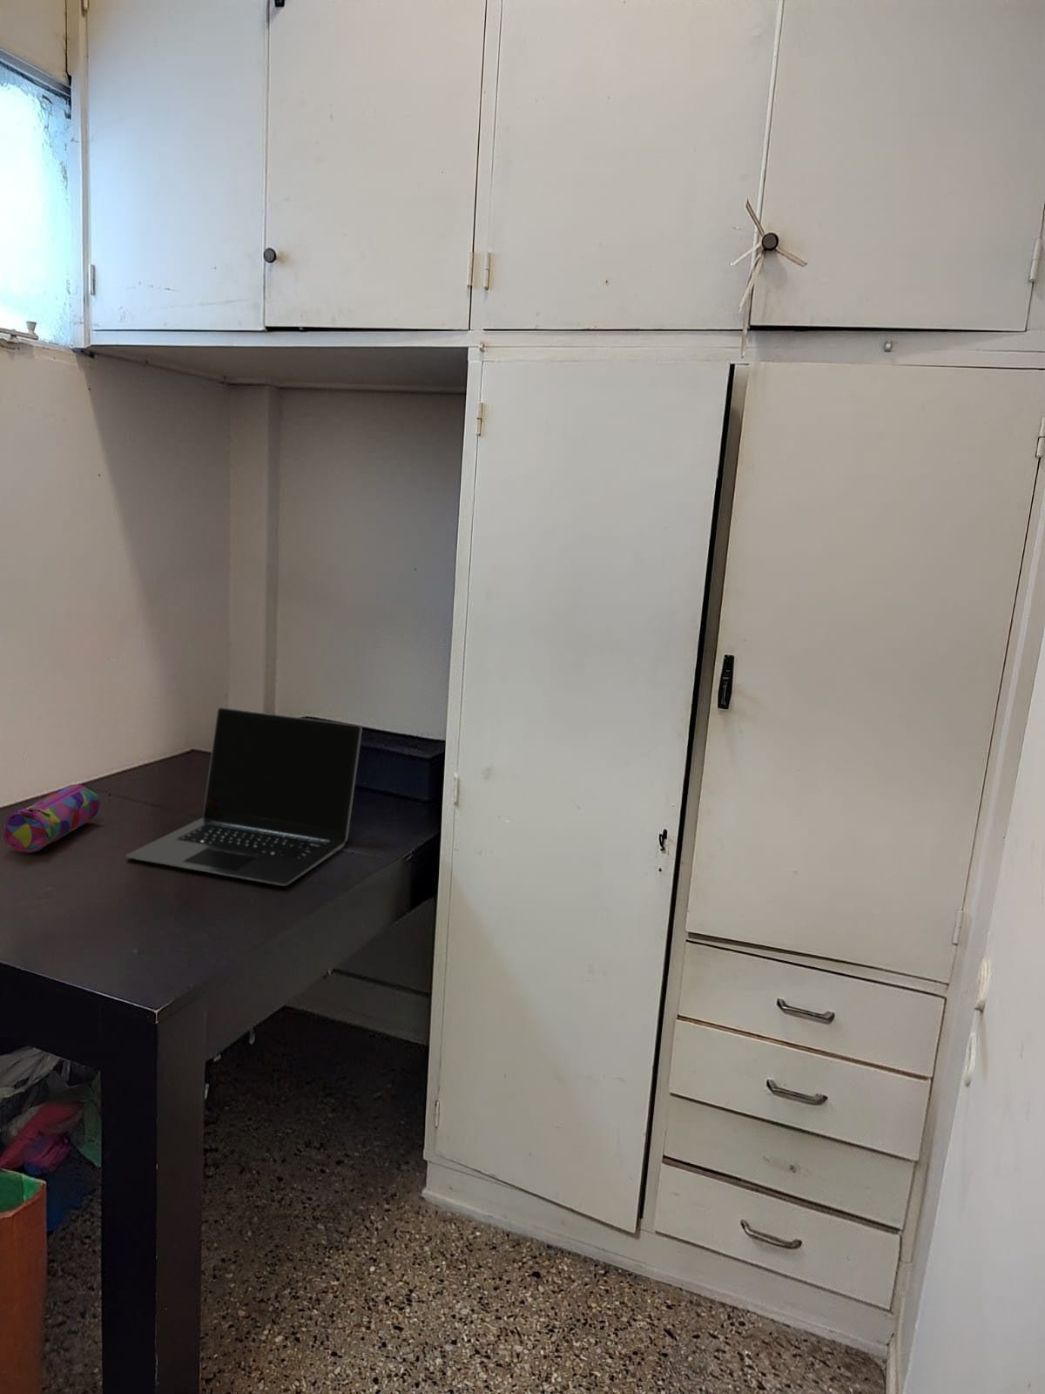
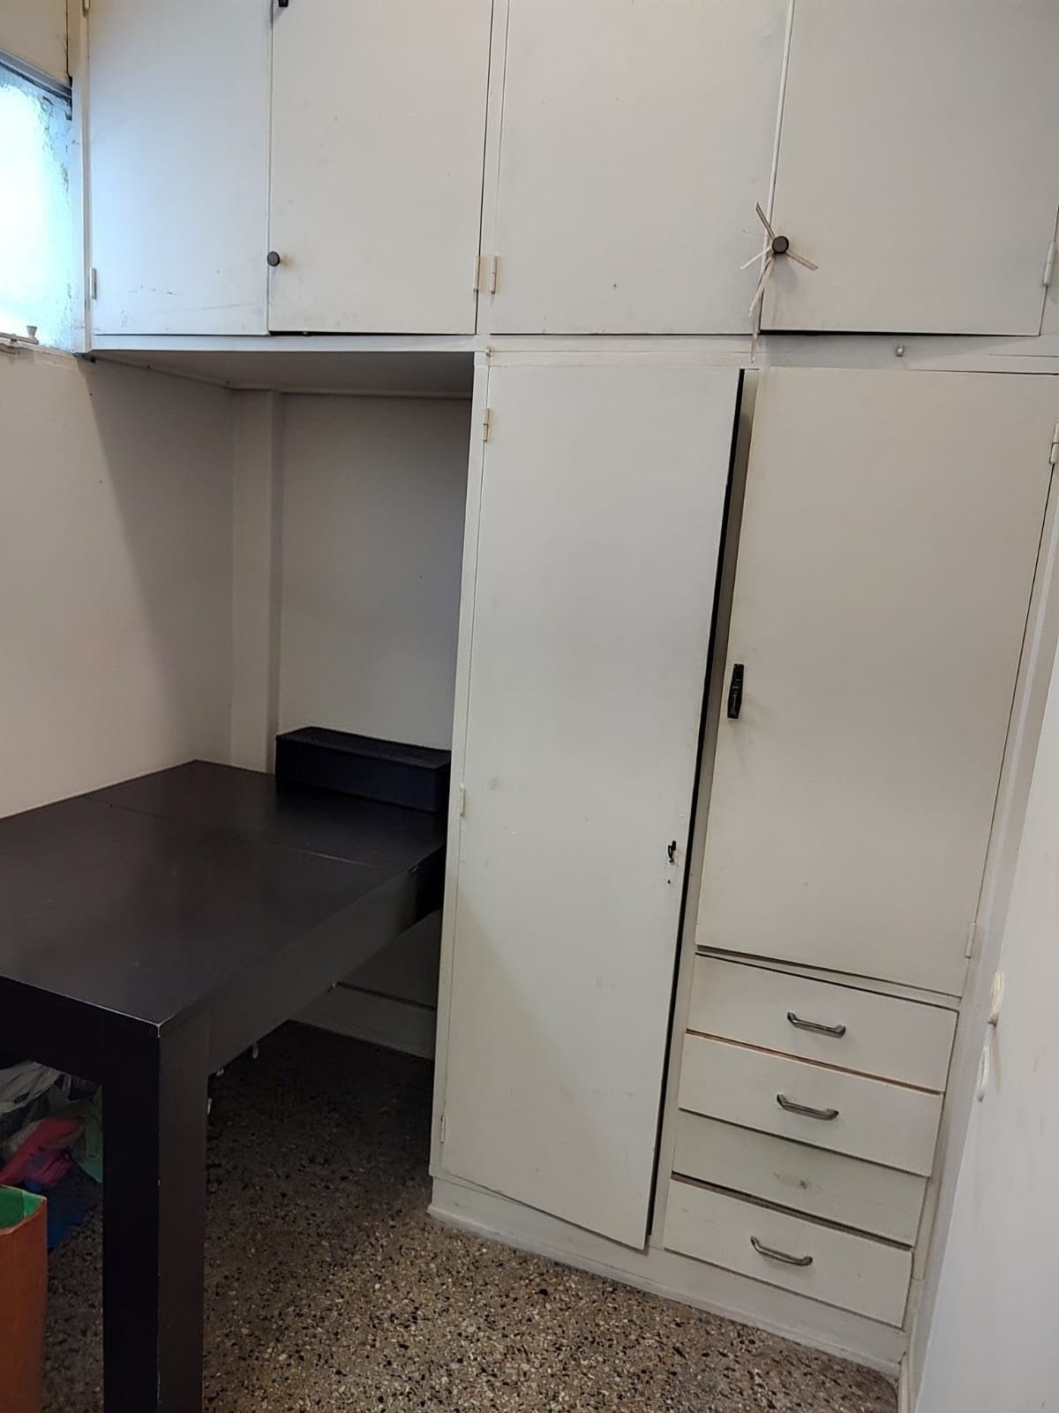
- pencil case [3,784,101,854]
- laptop [124,707,363,887]
